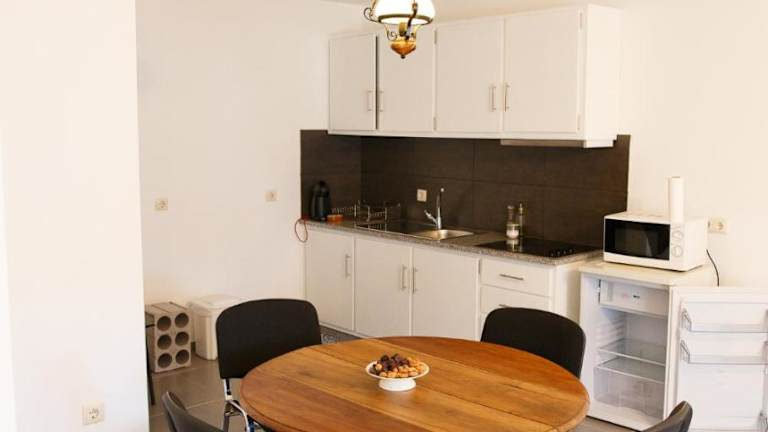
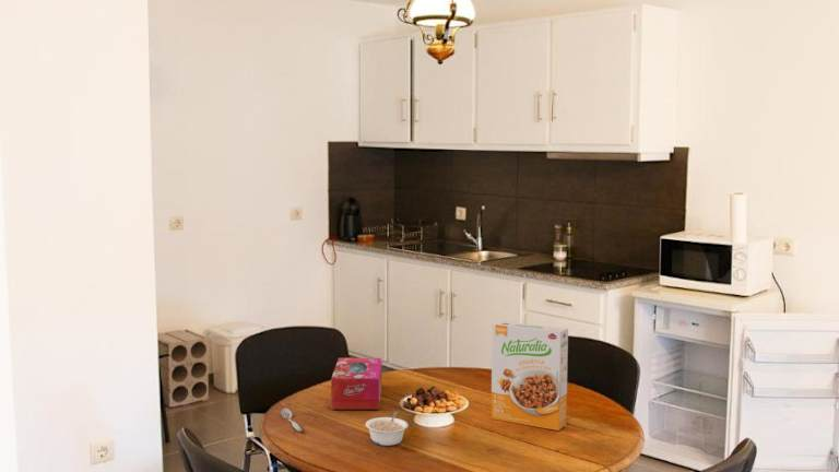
+ tissue box [330,357,382,411]
+ cereal box [491,320,569,432]
+ spoon [280,408,303,433]
+ legume [364,411,410,447]
